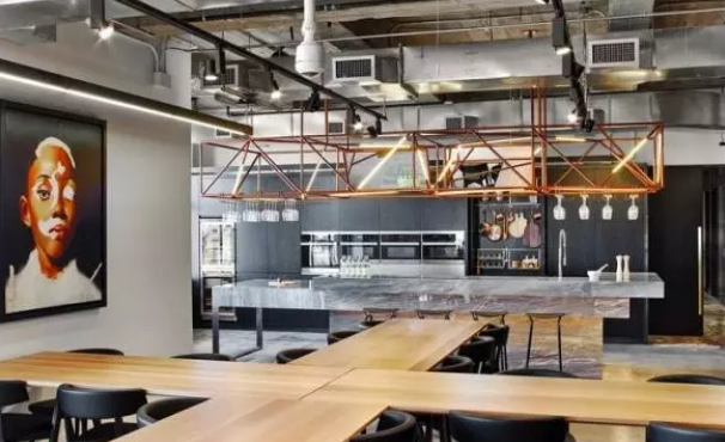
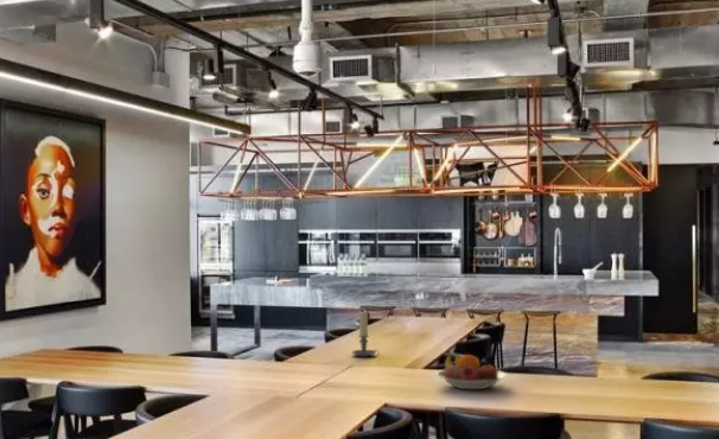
+ fruit bowl [435,354,508,390]
+ candle holder [351,310,380,358]
